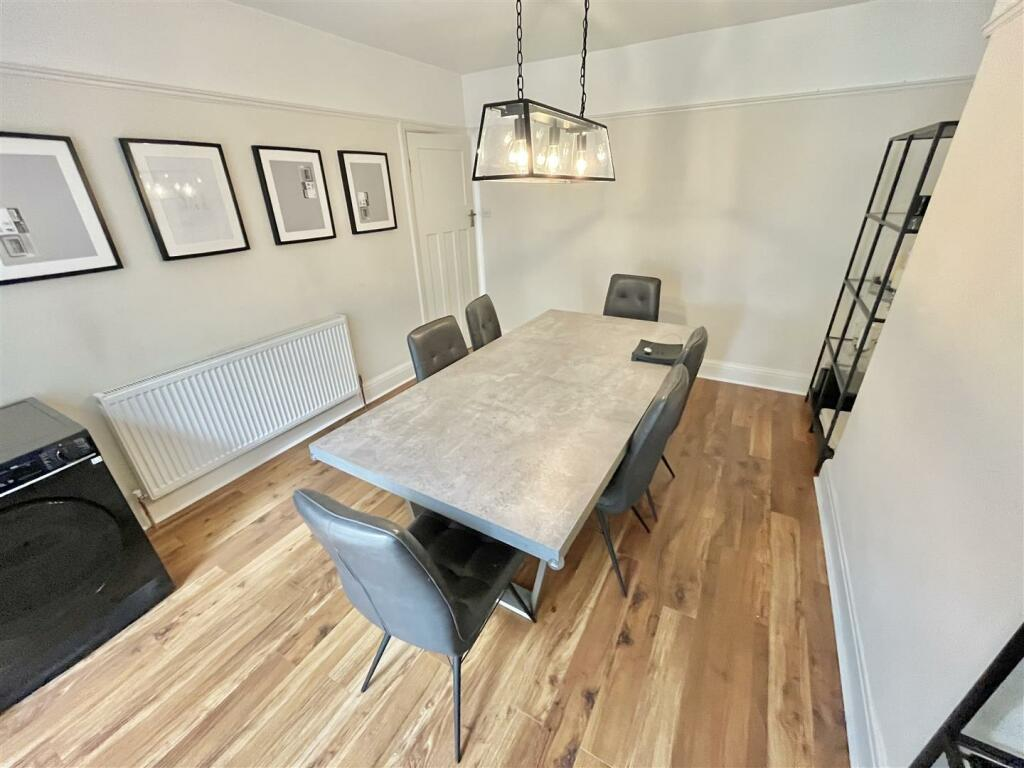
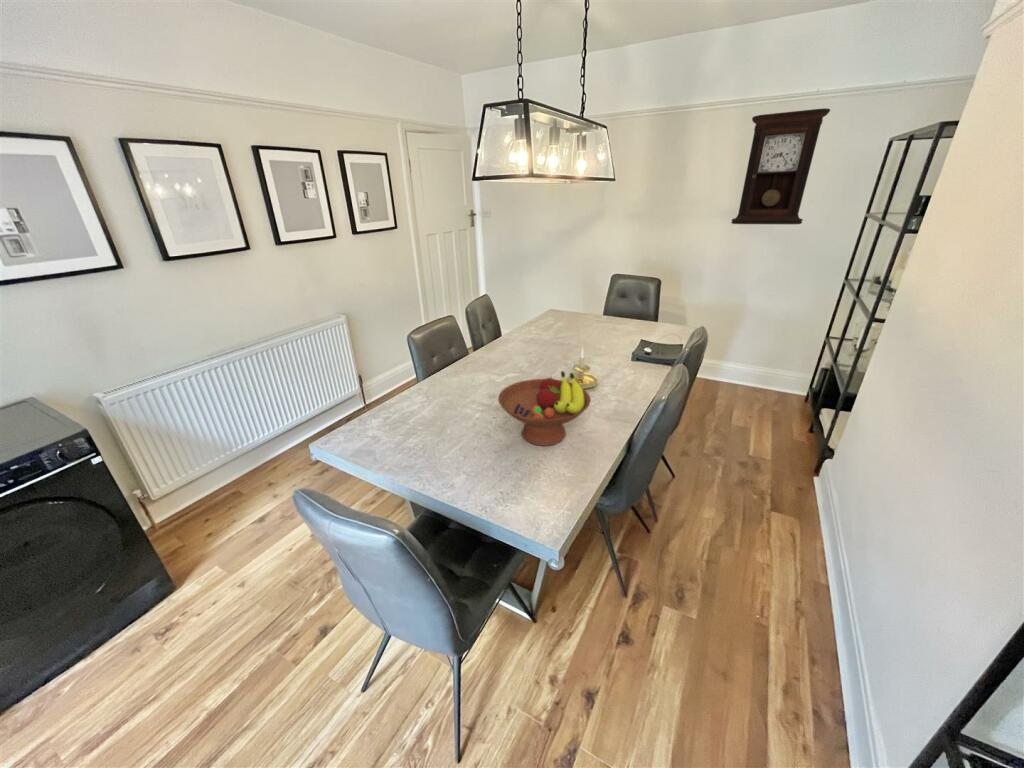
+ fruit bowl [497,370,592,447]
+ candle holder [565,347,599,391]
+ pendulum clock [730,107,831,225]
